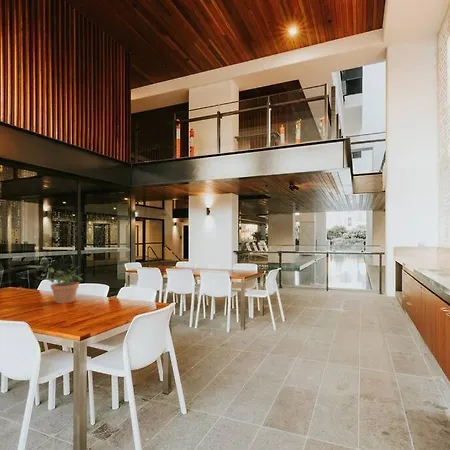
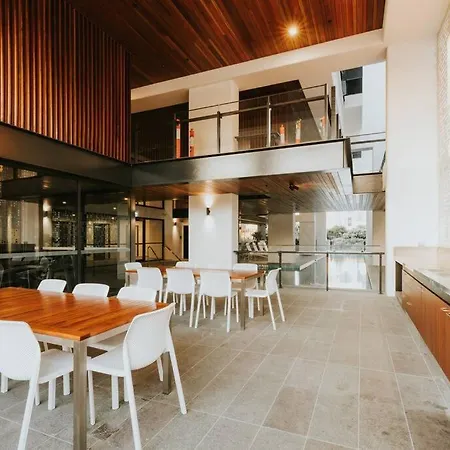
- potted plant [44,265,83,304]
